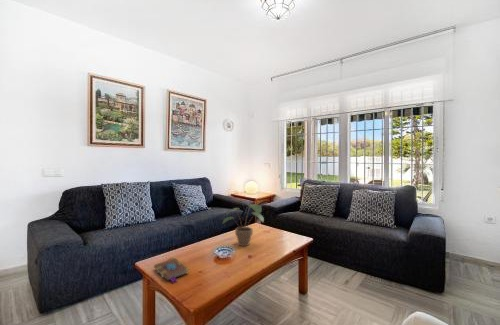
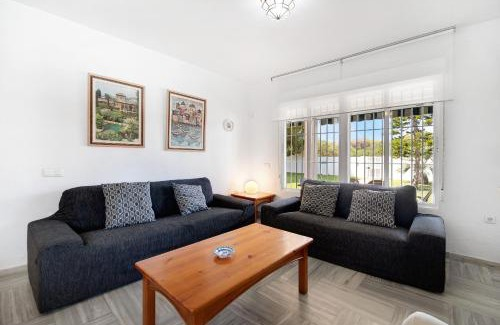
- potted plant [221,203,265,247]
- book [153,257,190,284]
